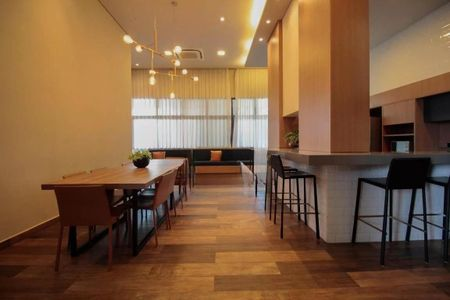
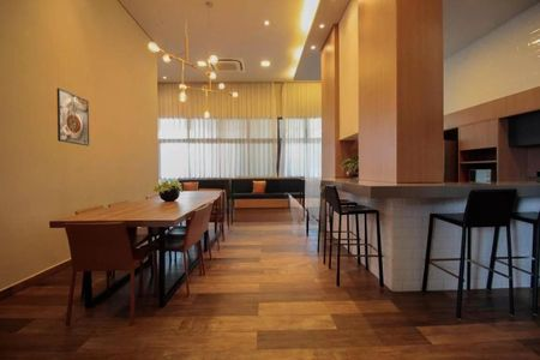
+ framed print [56,86,90,148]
